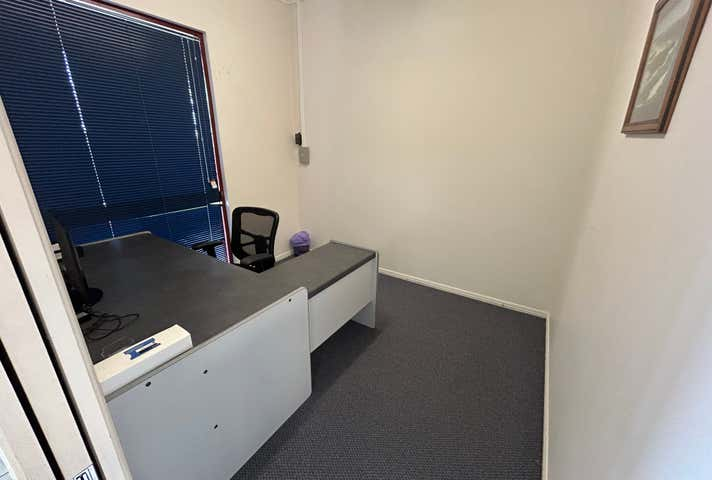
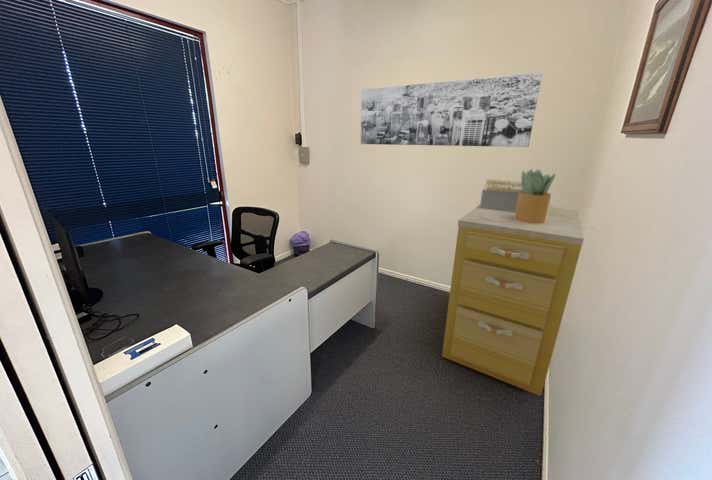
+ potted plant [514,168,557,224]
+ filing cabinet [441,203,585,397]
+ wall art [360,71,543,148]
+ architectural model [479,178,522,213]
